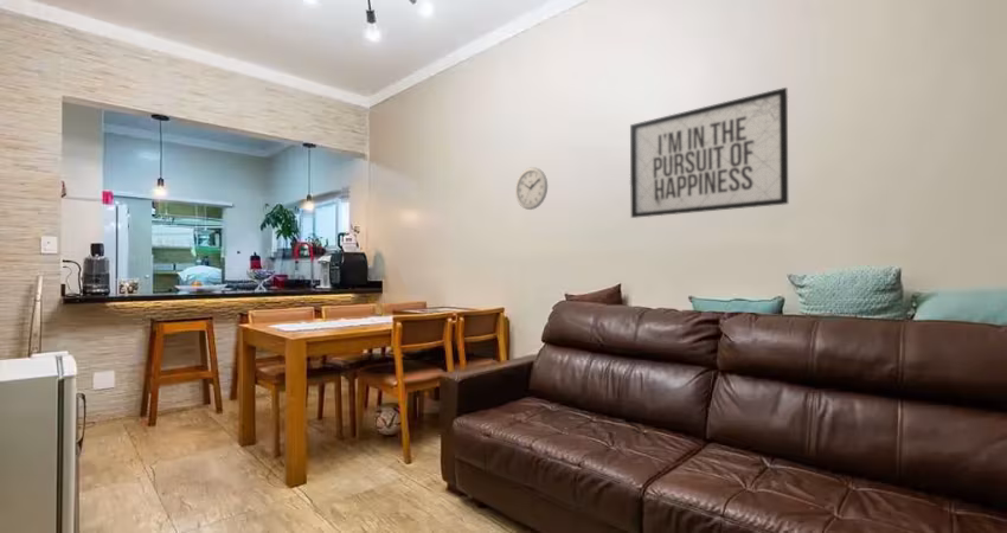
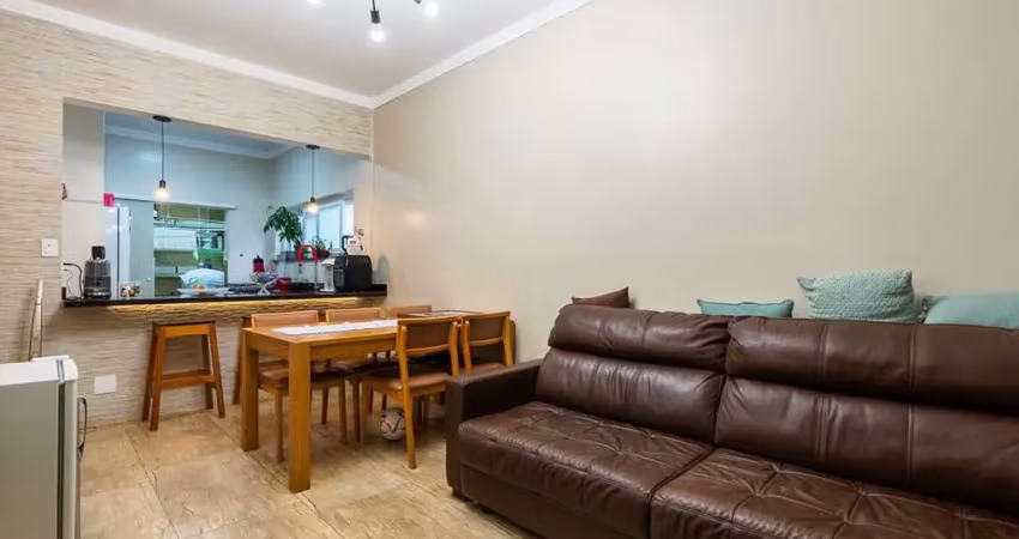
- wall clock [514,166,549,211]
- mirror [629,86,789,219]
